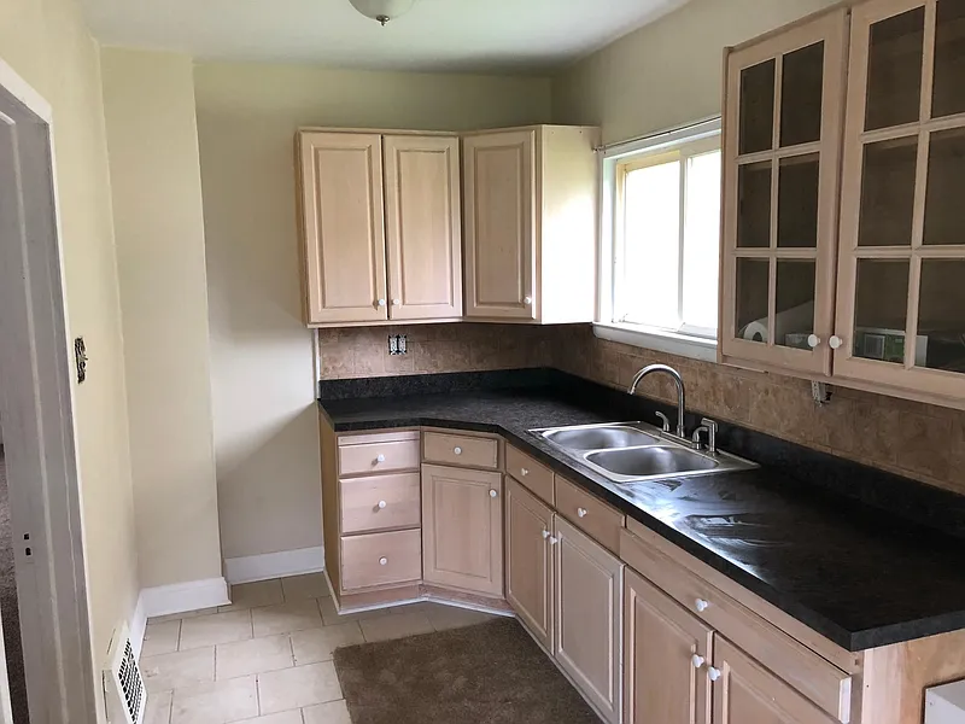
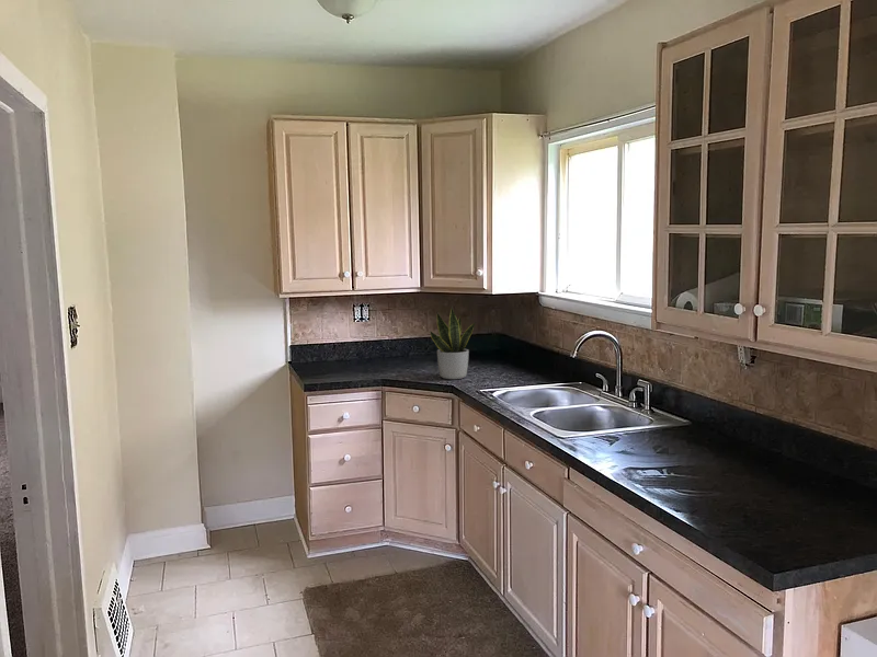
+ potted plant [429,306,477,380]
